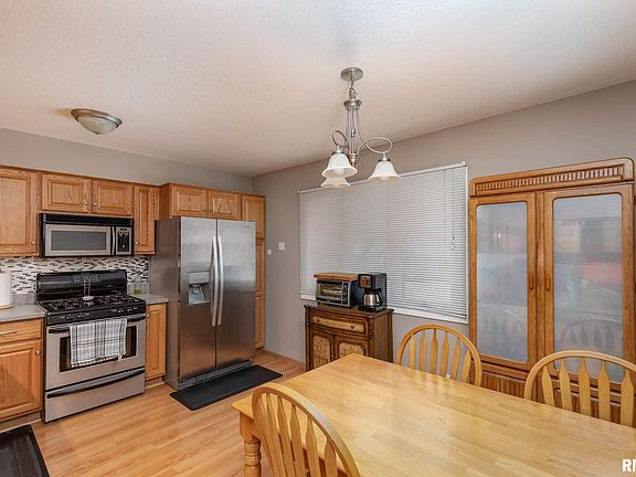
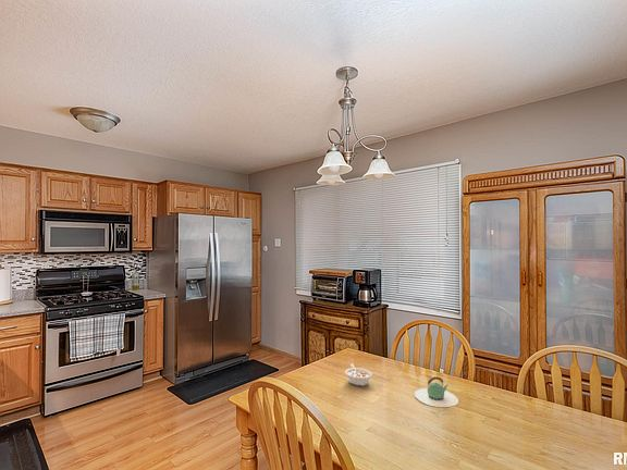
+ teapot [414,375,459,408]
+ legume [344,362,373,387]
